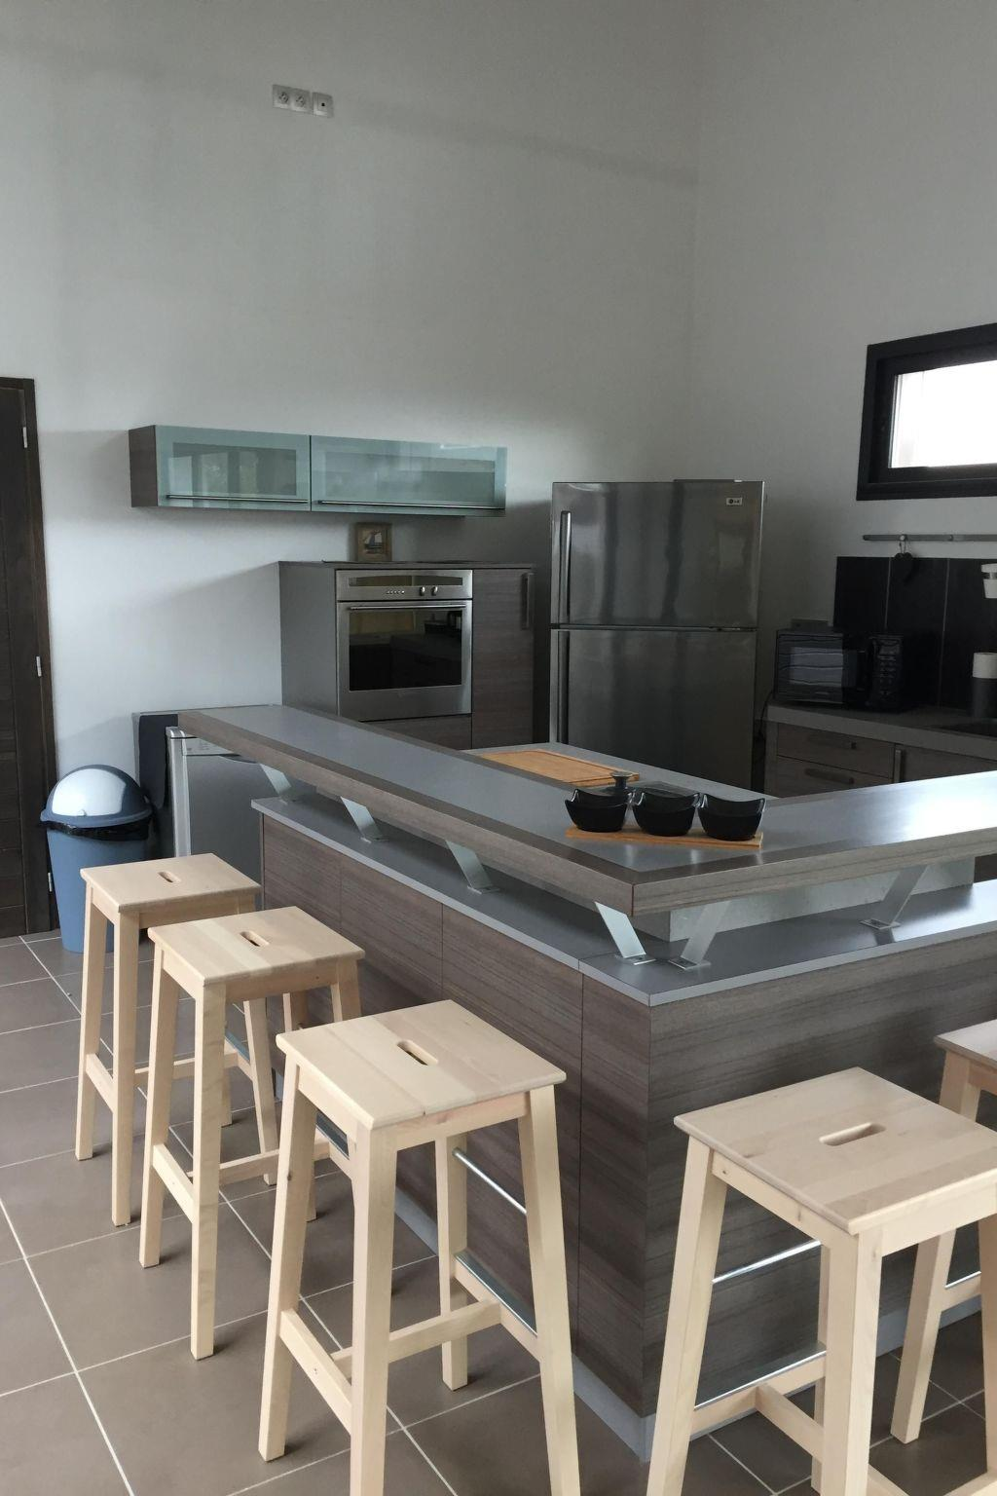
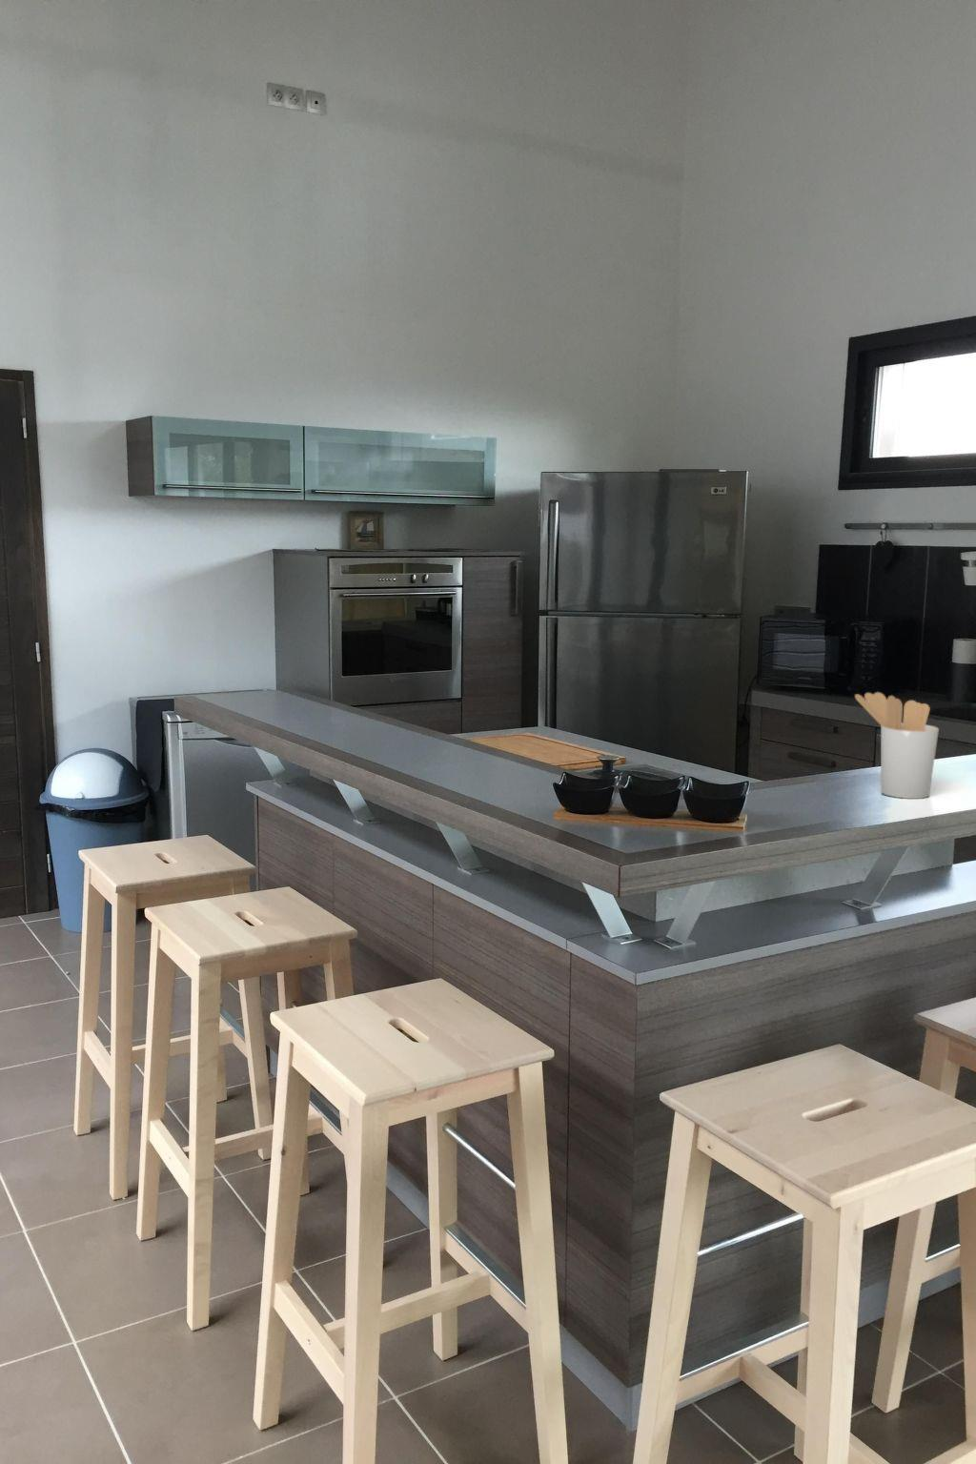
+ utensil holder [854,691,940,800]
